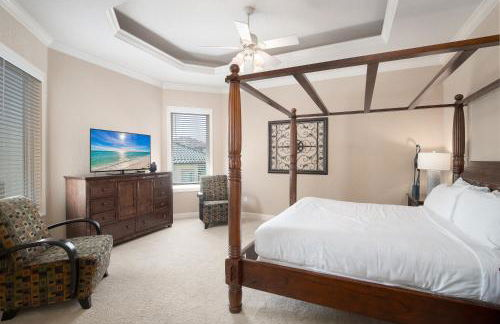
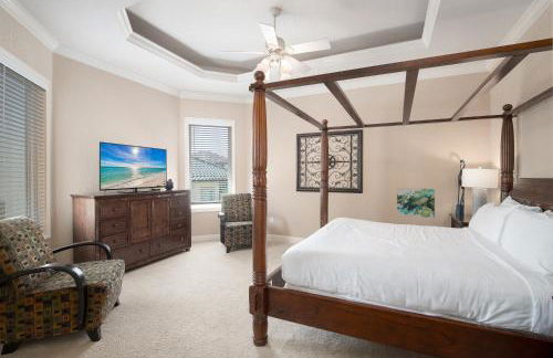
+ wall art [396,188,436,219]
